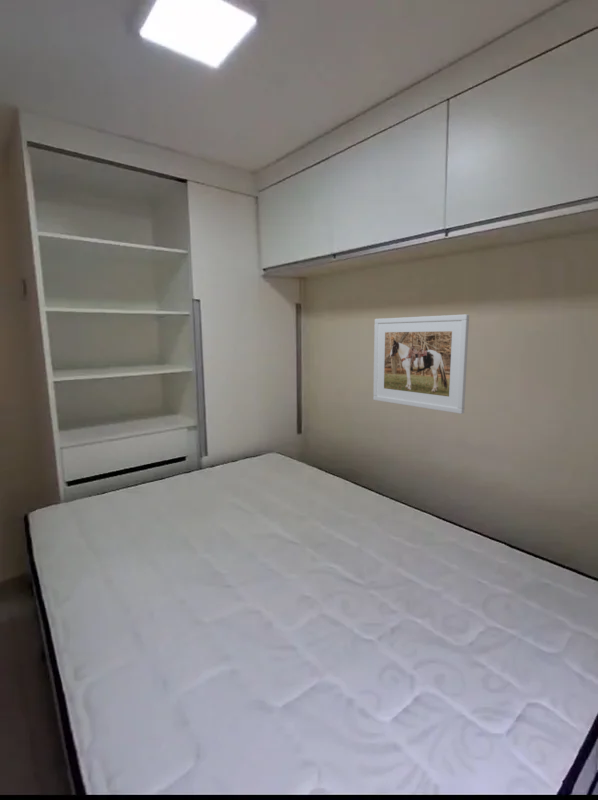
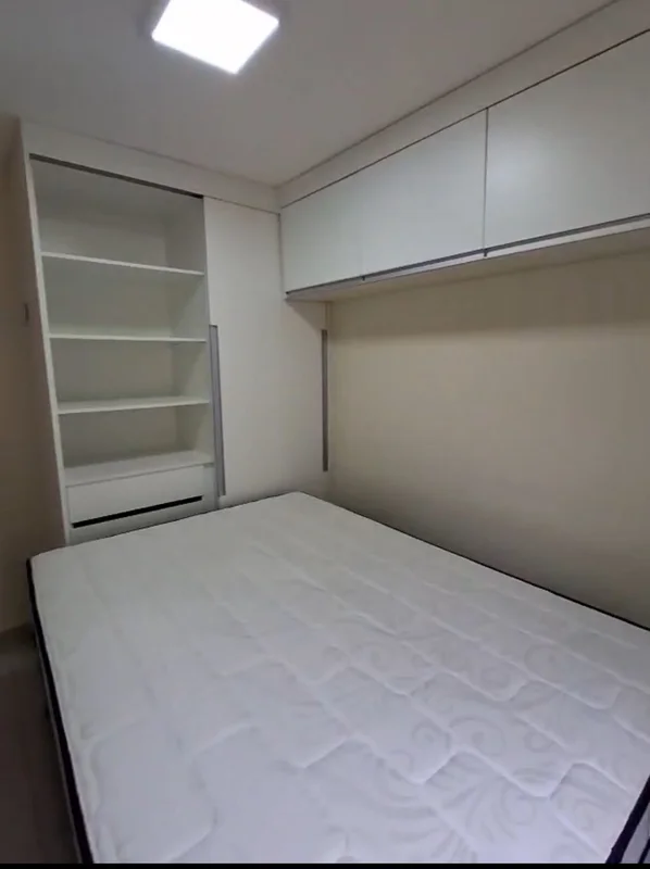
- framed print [372,313,470,415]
